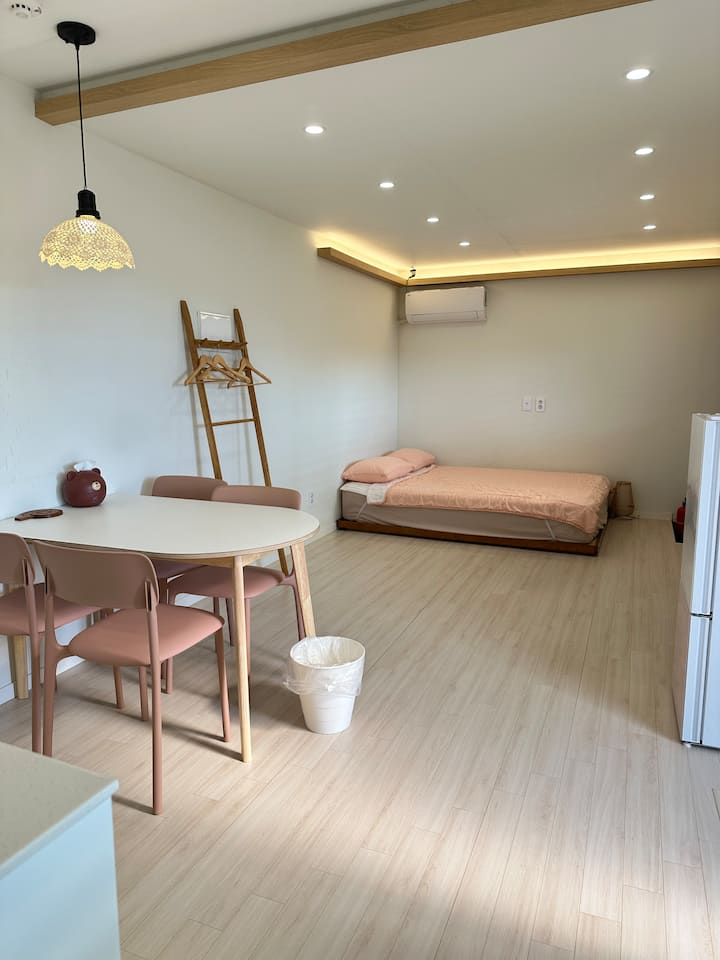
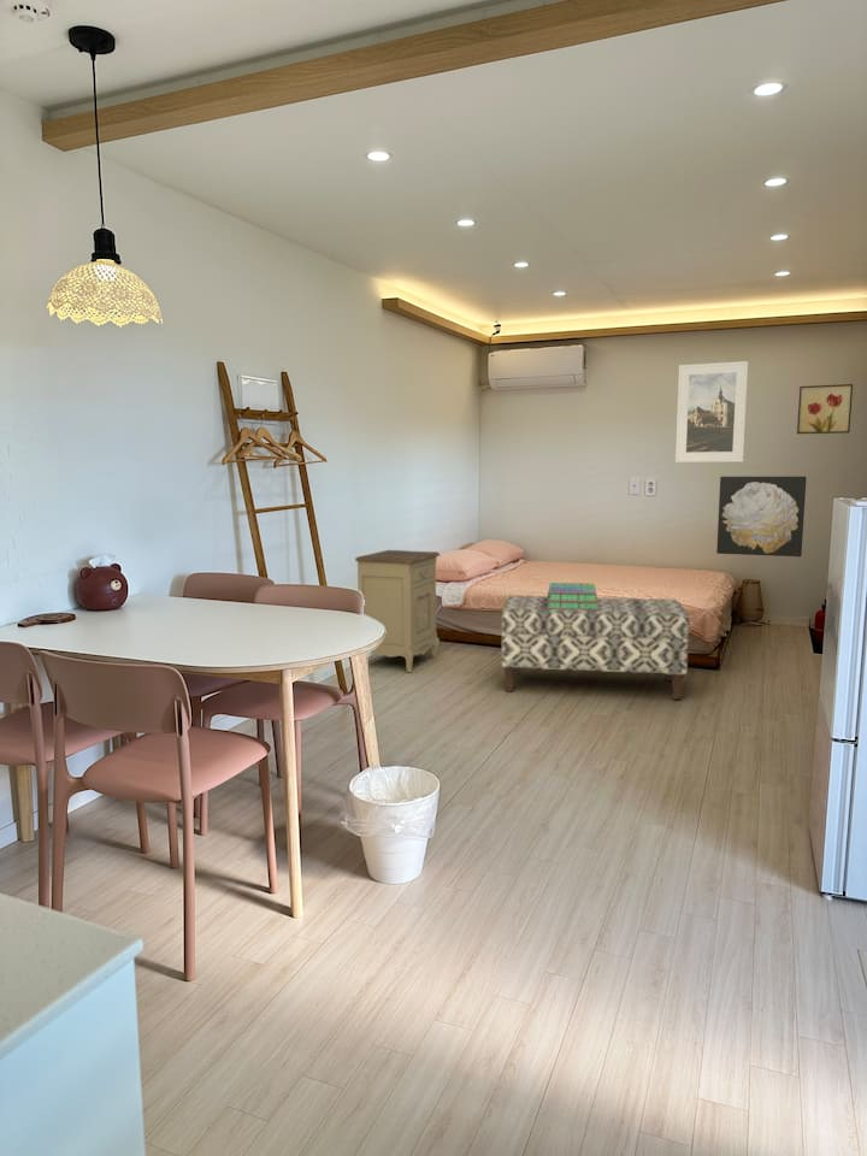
+ stack of books [547,582,598,609]
+ nightstand [354,549,441,674]
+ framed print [674,360,749,464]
+ wall art [796,383,854,435]
+ wall art [715,476,808,558]
+ bench [500,595,691,701]
